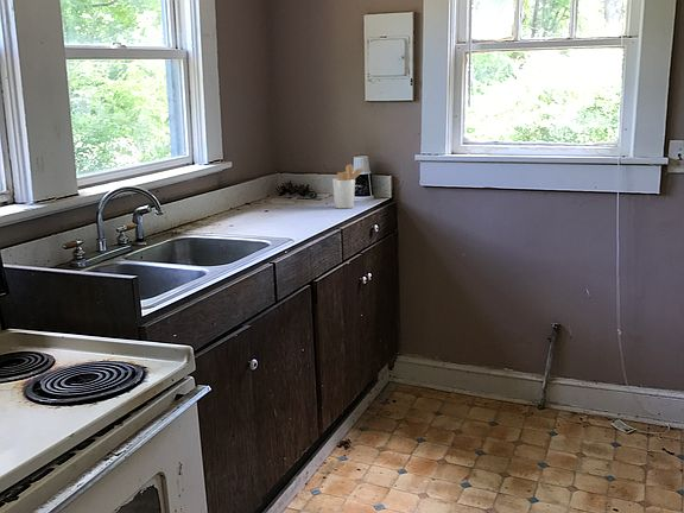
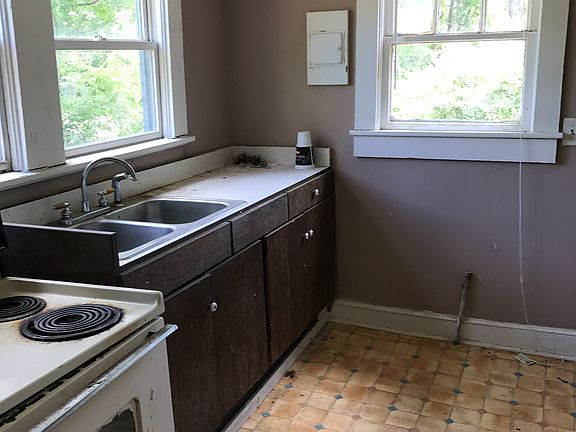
- utensil holder [331,163,368,209]
